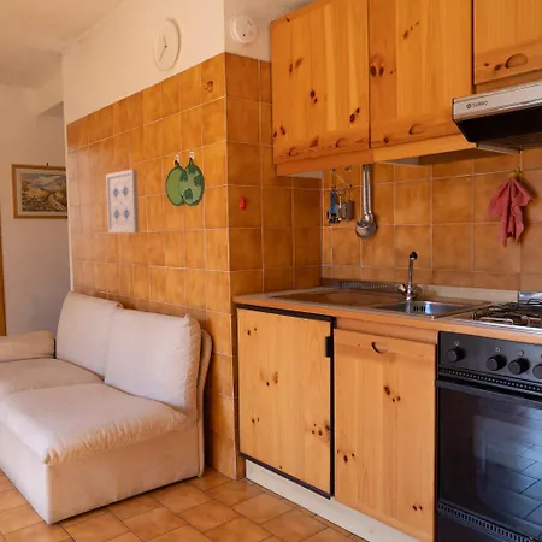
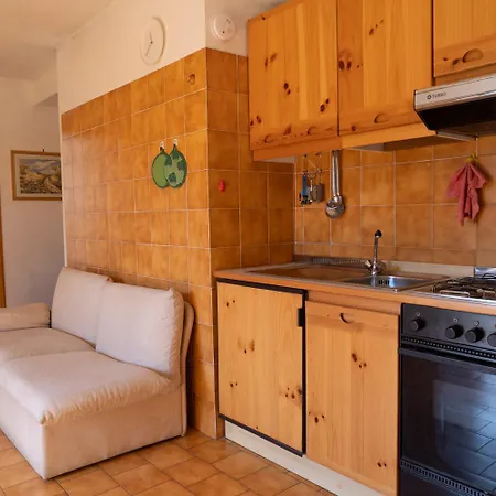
- wall art [105,169,141,234]
